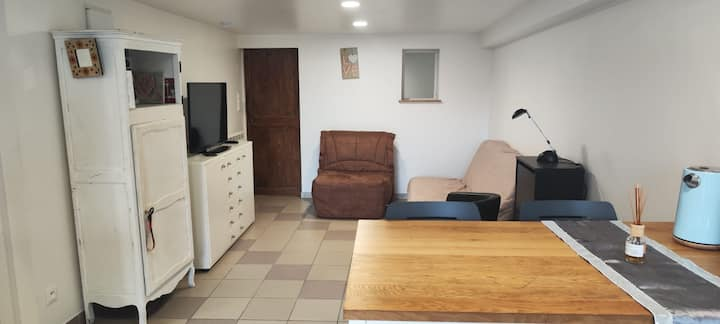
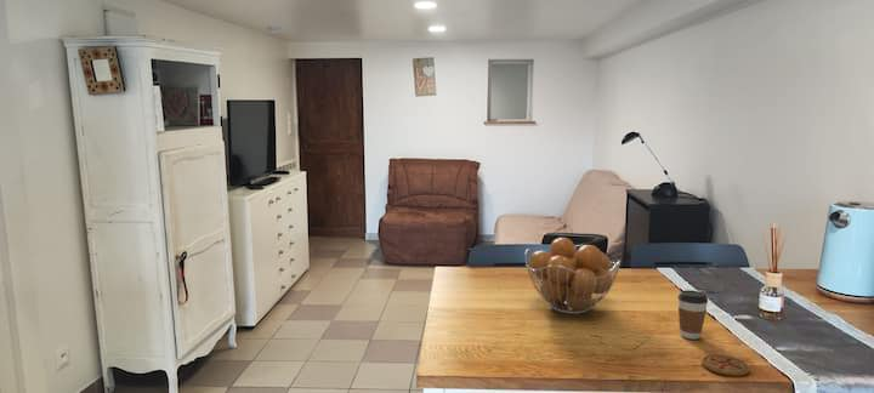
+ coffee cup [676,289,709,341]
+ fruit basket [524,237,622,315]
+ coaster [700,354,751,377]
